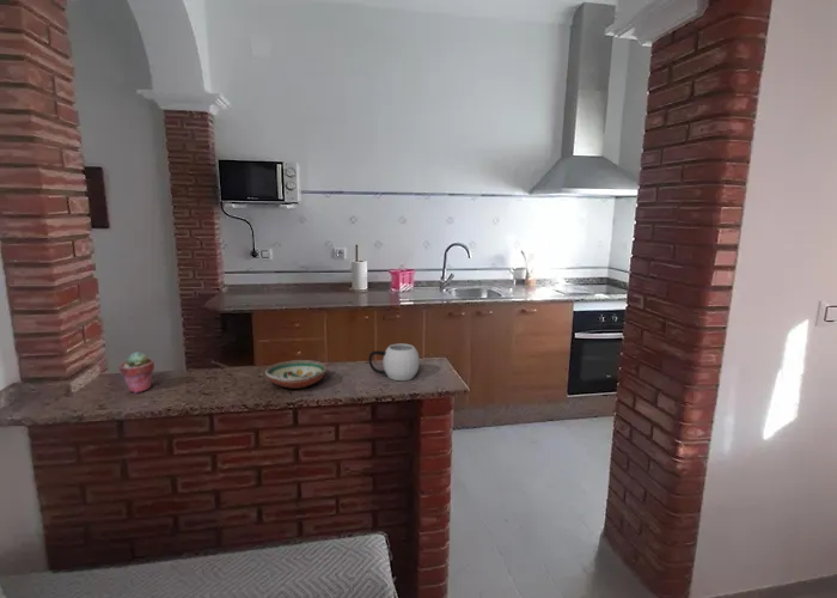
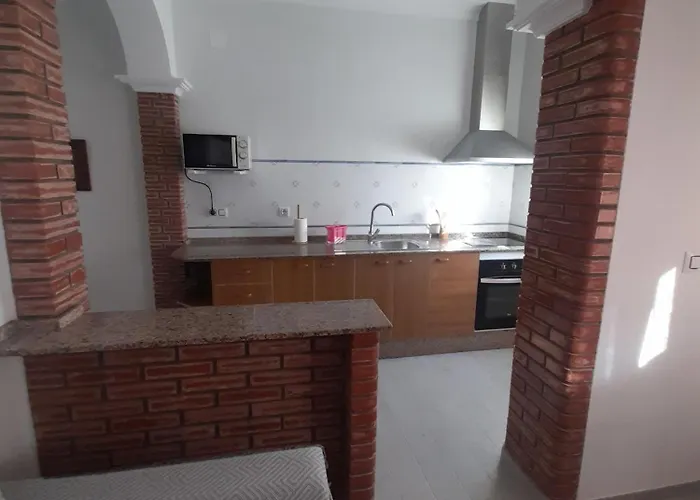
- mug [367,343,421,382]
- decorative bowl [264,359,329,390]
- potted succulent [117,350,155,395]
